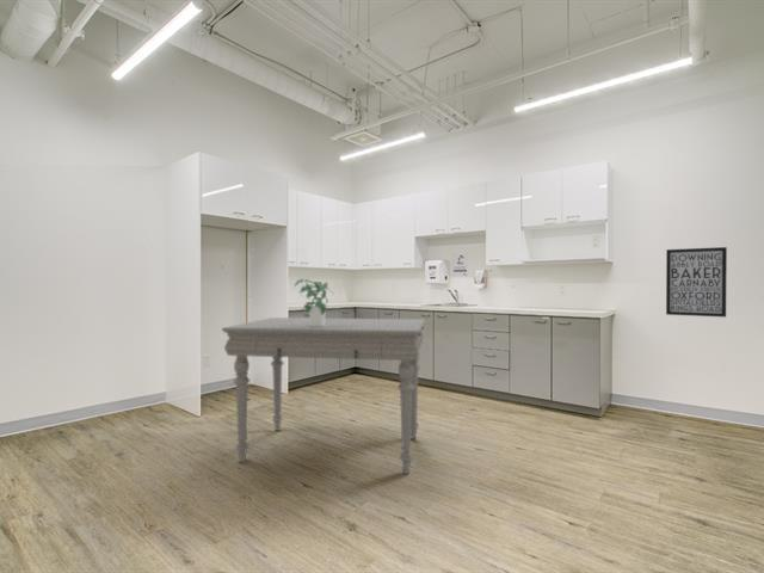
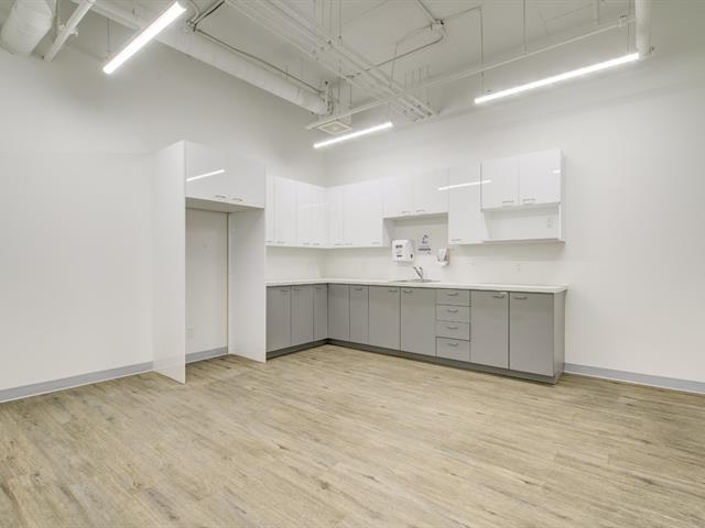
- wall art [665,246,728,319]
- potted plant [292,277,337,327]
- dining table [221,316,426,475]
